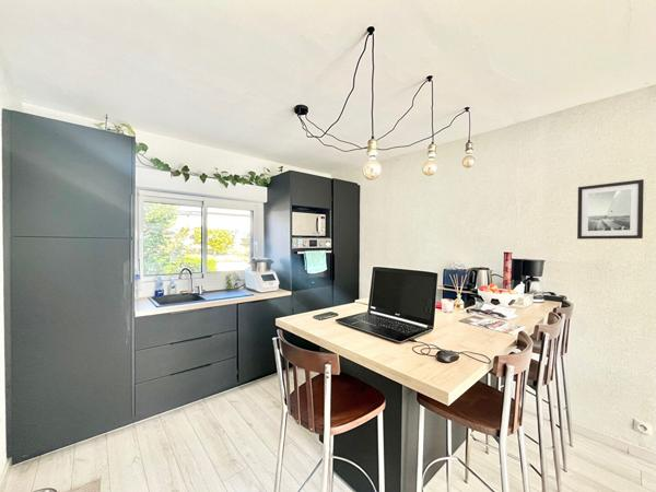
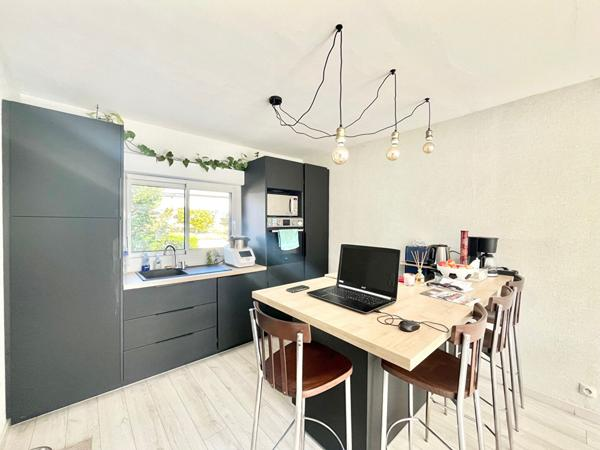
- wall art [576,178,645,241]
